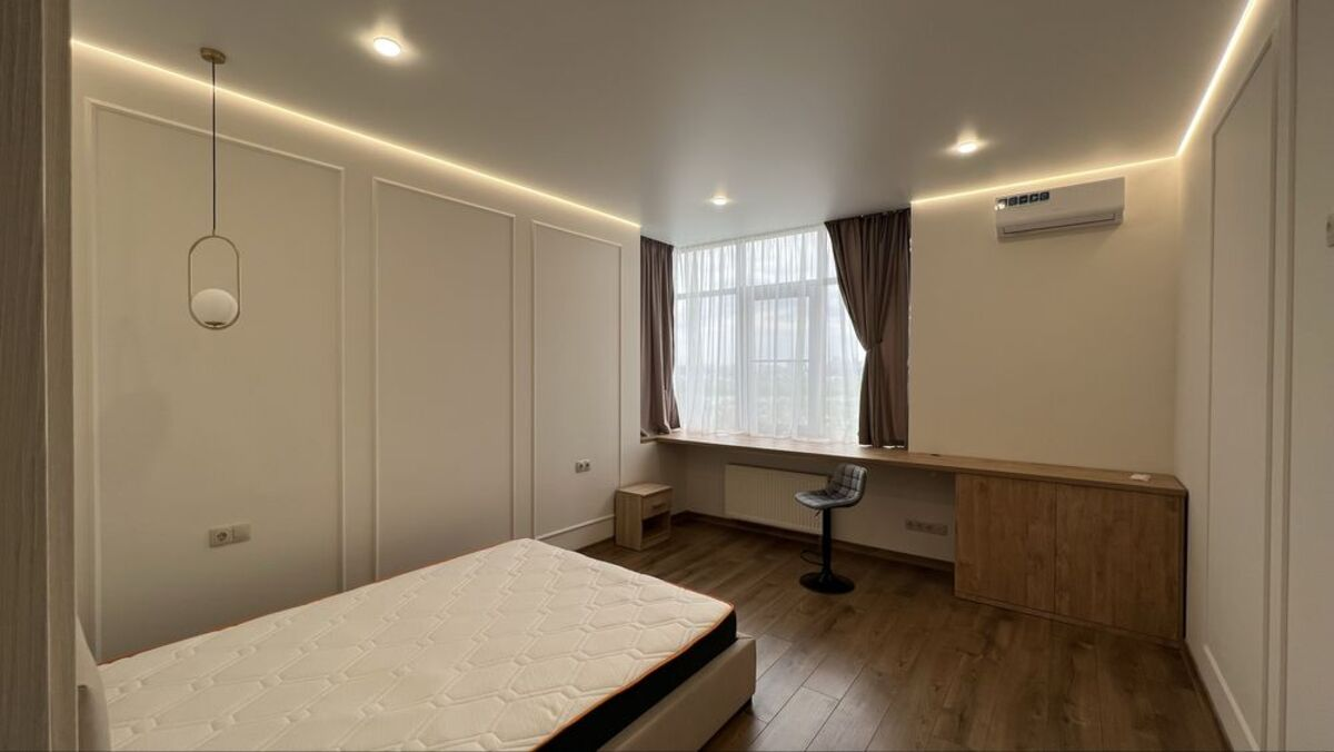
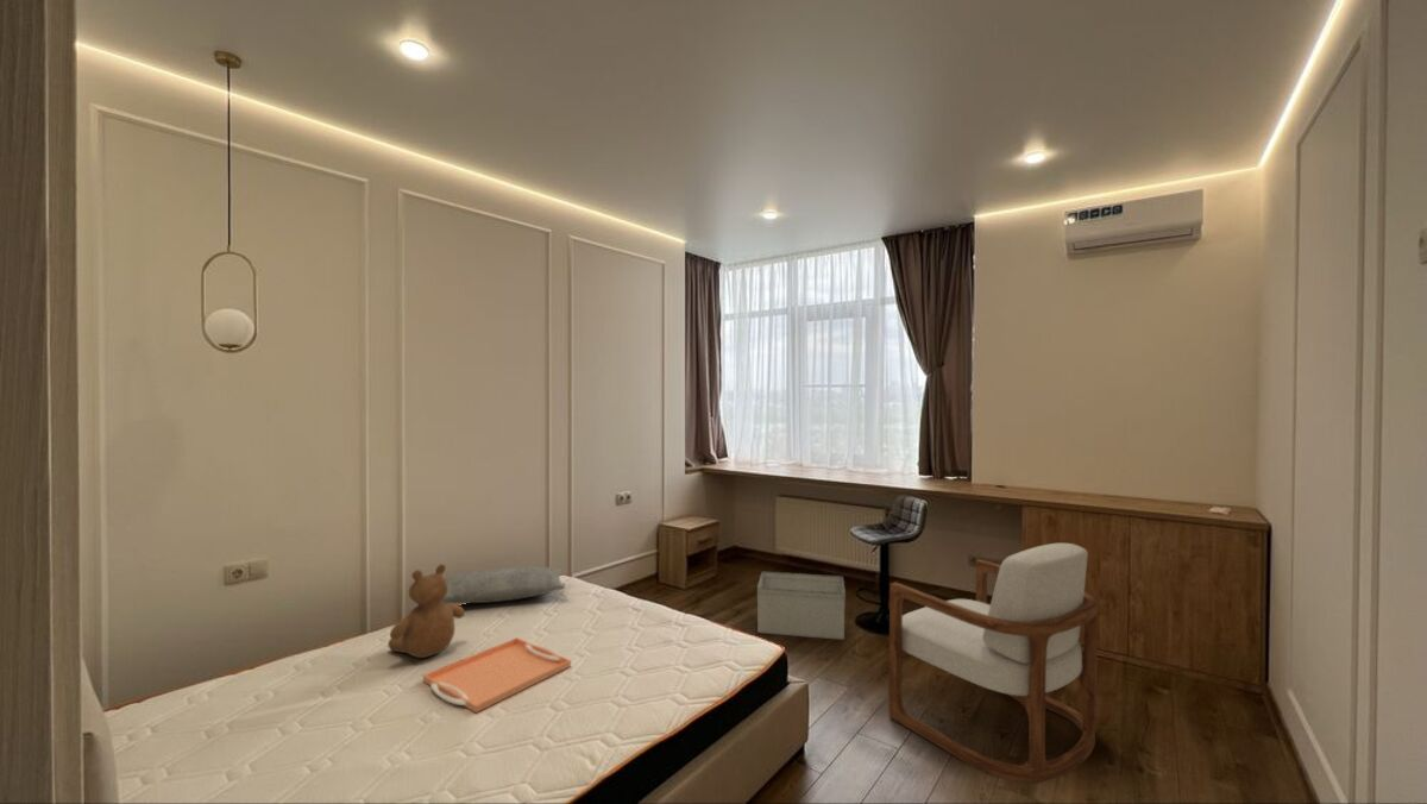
+ storage bin [756,571,847,641]
+ armchair [887,542,1099,784]
+ pillow [441,566,566,604]
+ teddy bear [386,563,466,659]
+ serving tray [422,636,572,714]
